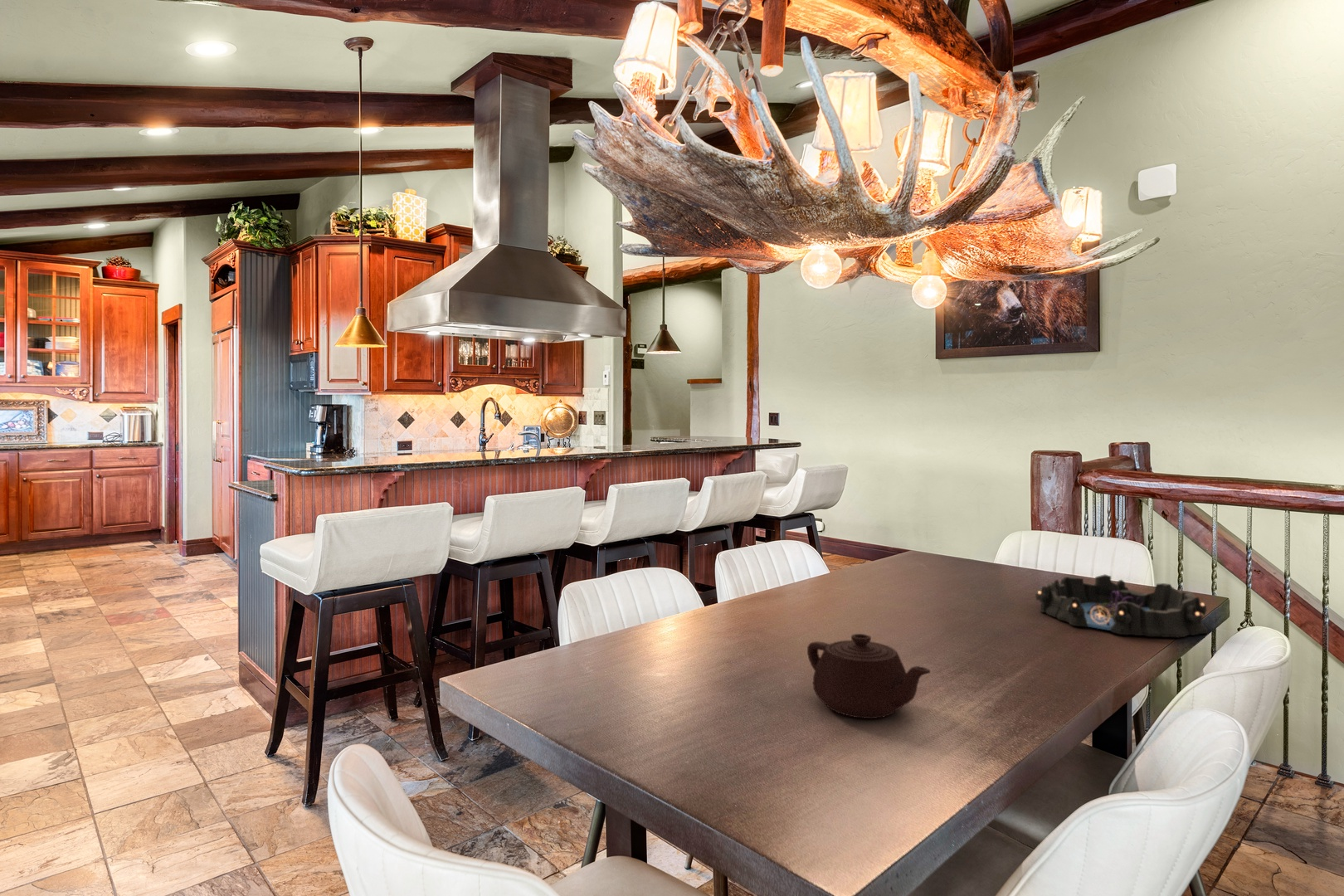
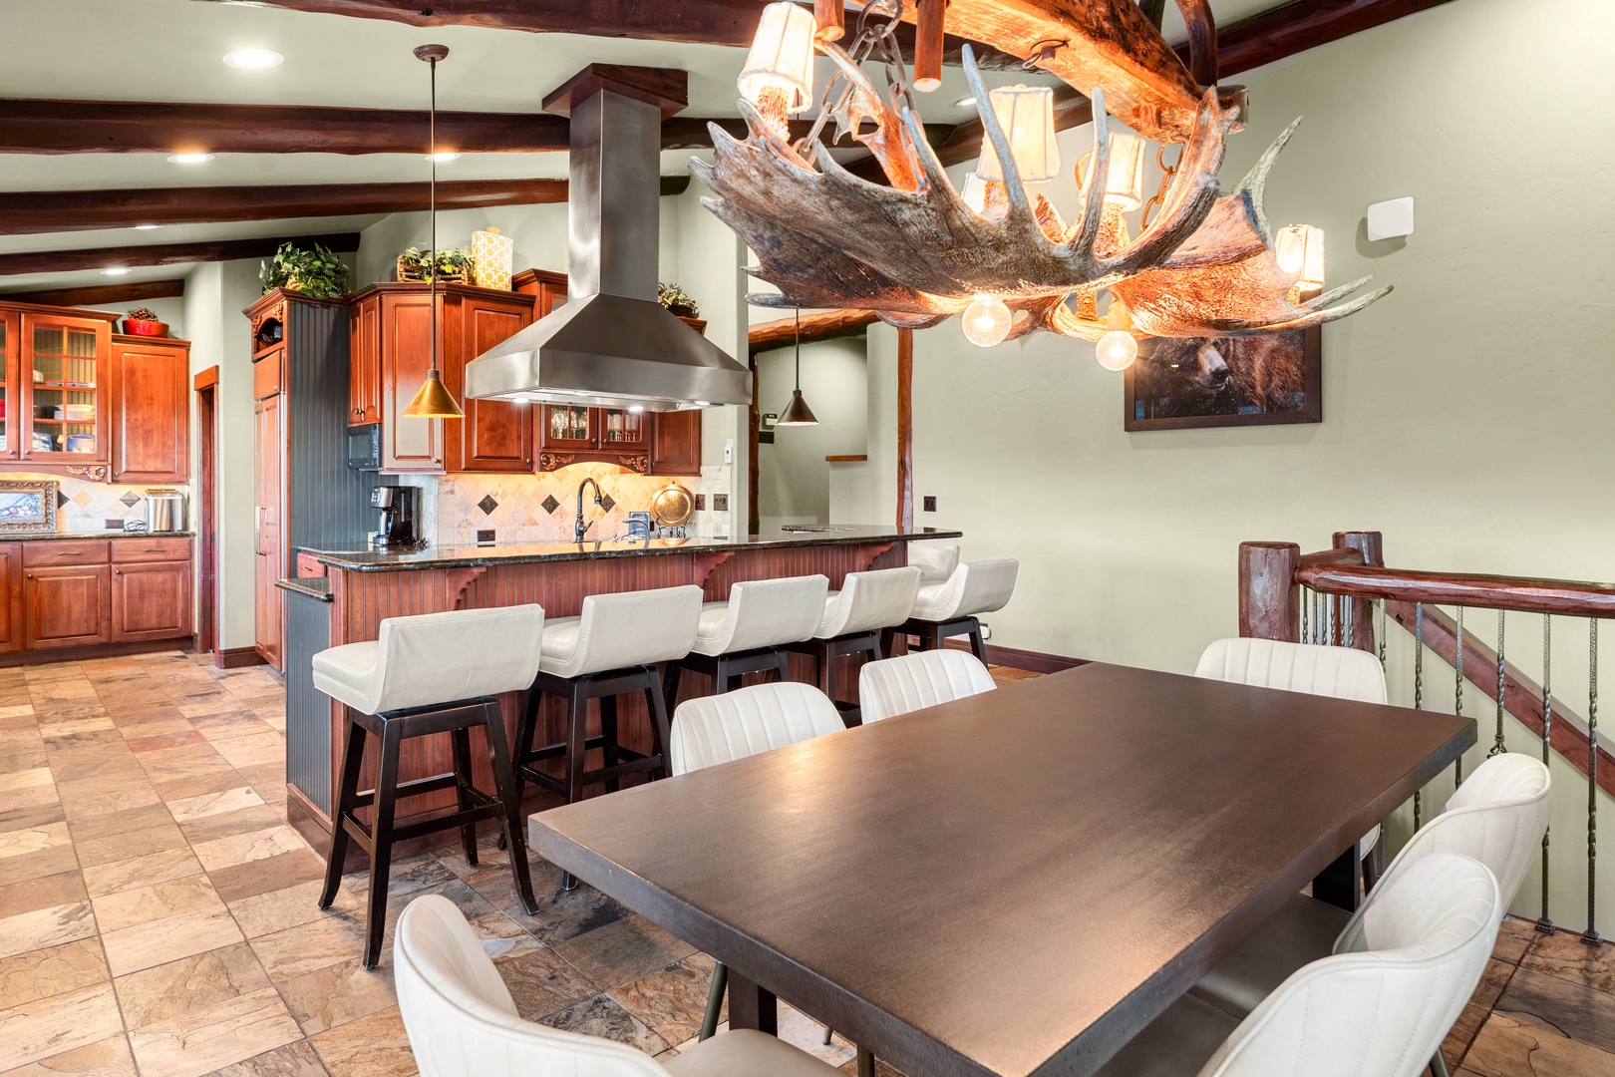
- decorative bowl [1035,573,1209,639]
- teapot [806,633,931,719]
